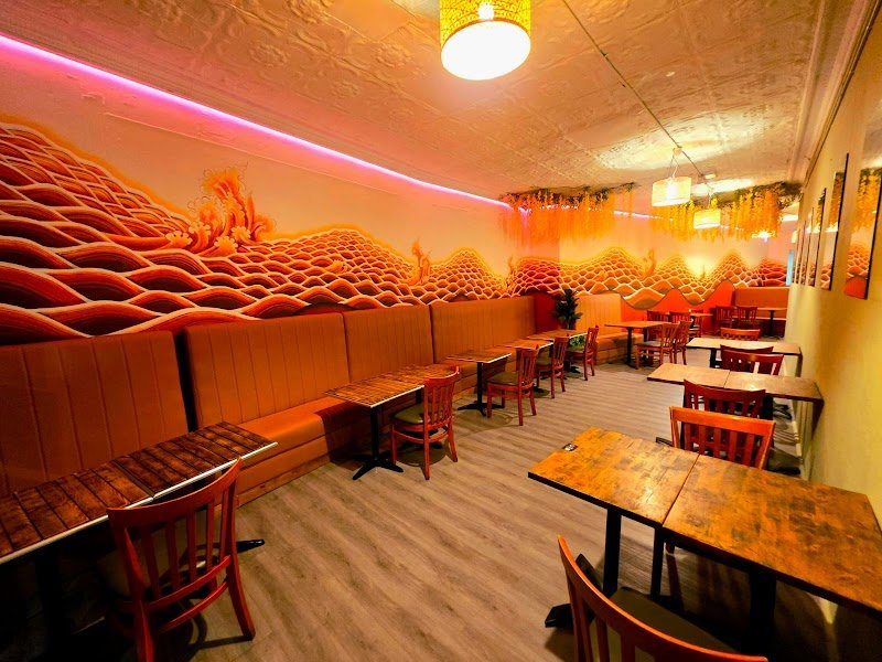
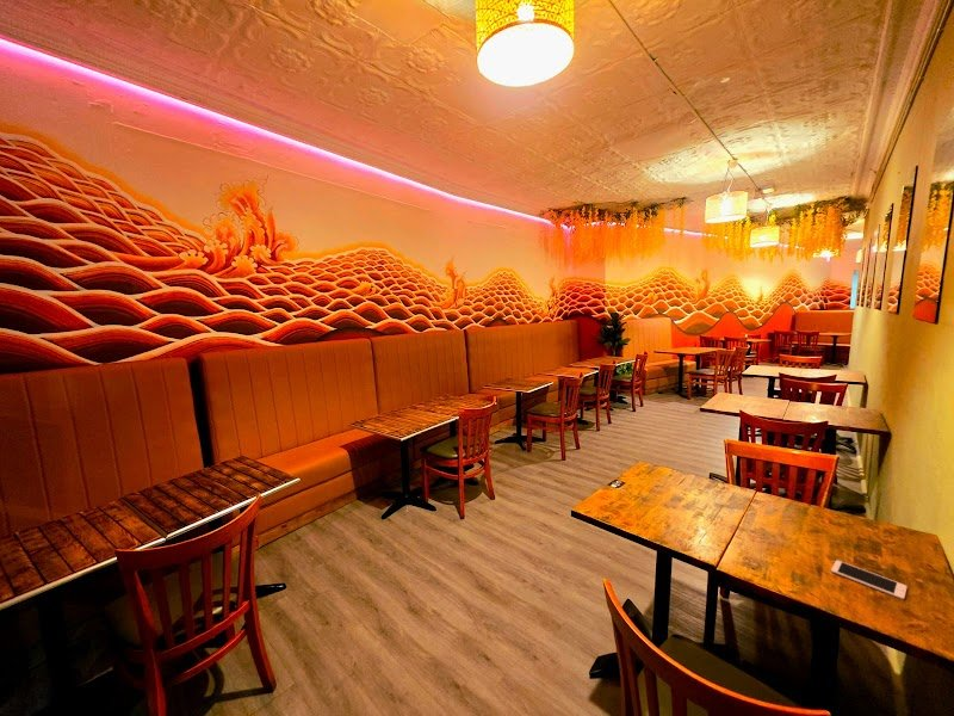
+ cell phone [830,558,909,600]
